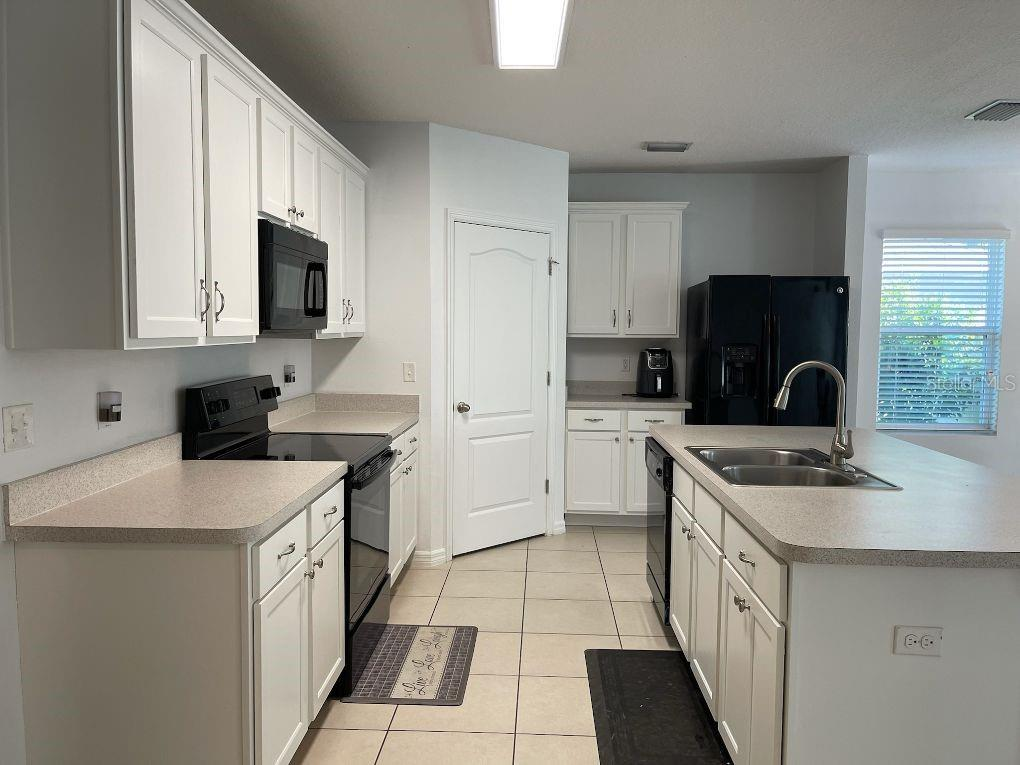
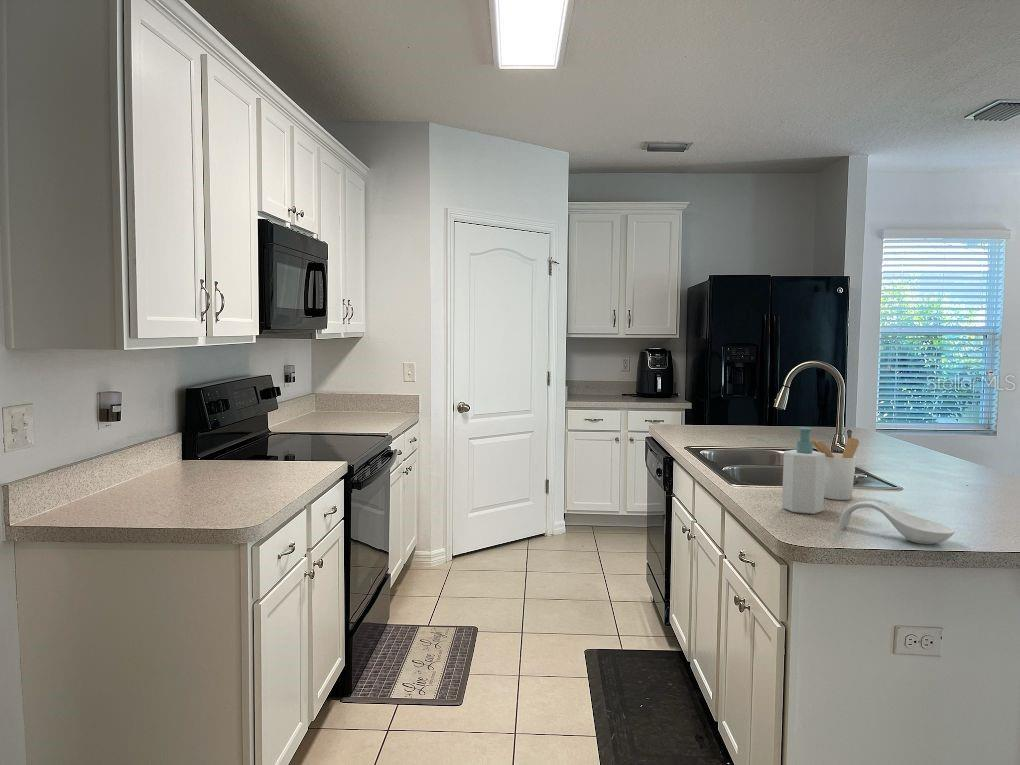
+ soap bottle [781,426,826,515]
+ spoon rest [838,500,956,545]
+ utensil holder [810,437,860,501]
